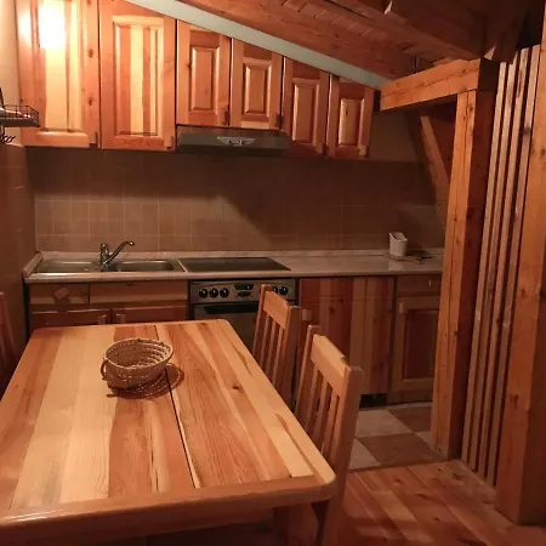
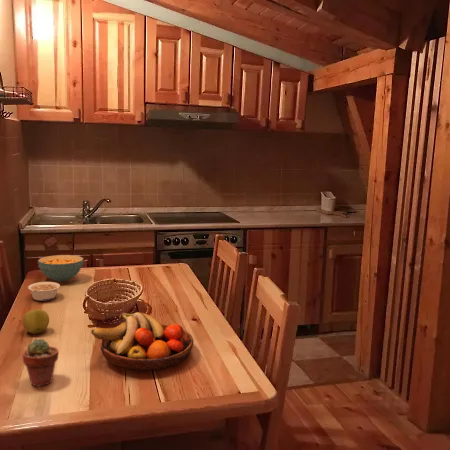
+ fruit bowl [90,311,194,372]
+ apple [22,308,50,335]
+ cereal bowl [37,254,84,283]
+ legume [27,281,61,302]
+ potted succulent [22,338,59,388]
